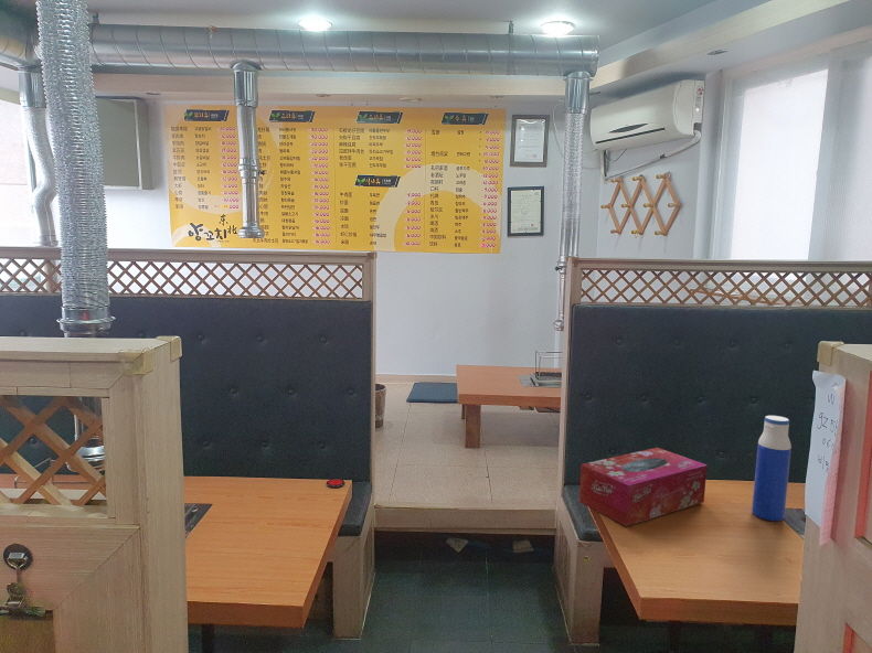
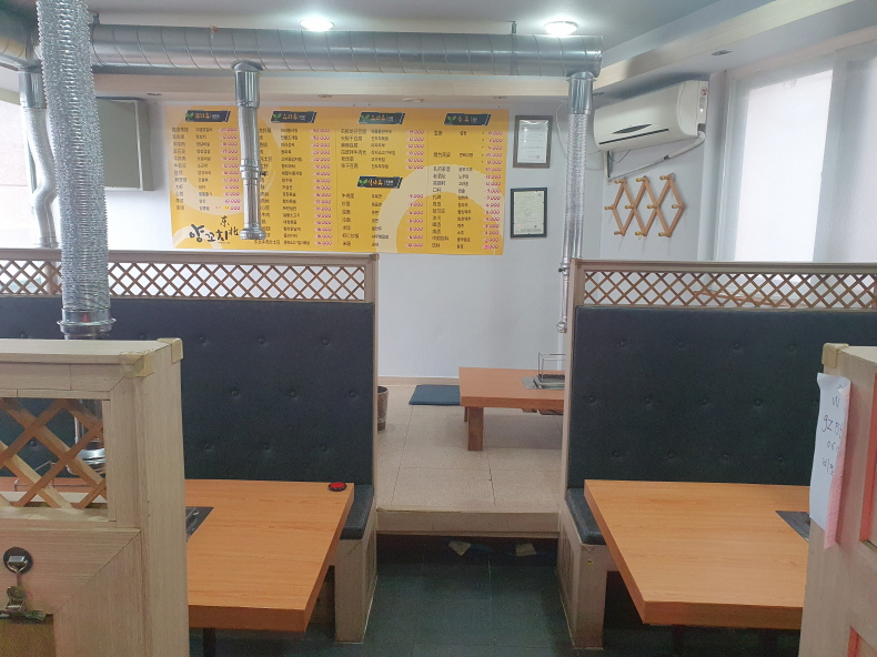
- water bottle [751,415,793,522]
- tissue box [578,447,708,527]
